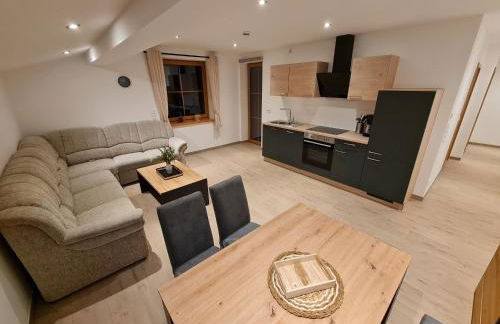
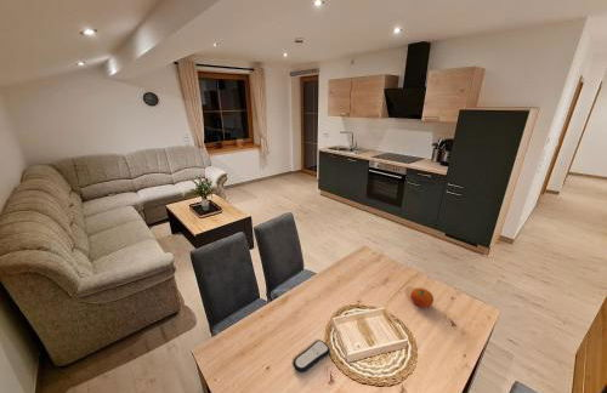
+ fruit [410,286,435,309]
+ remote control [291,338,331,374]
